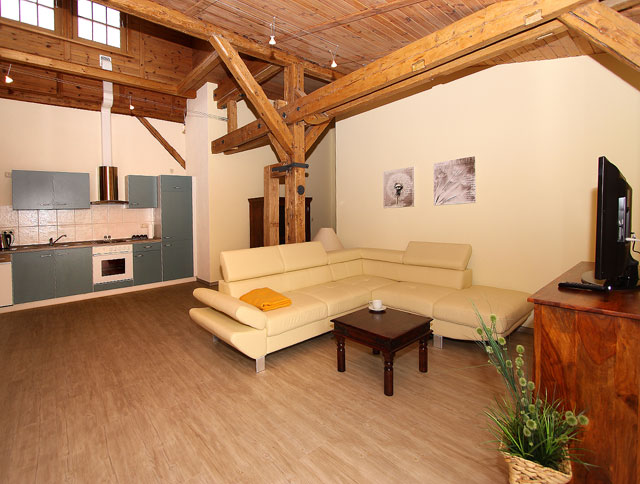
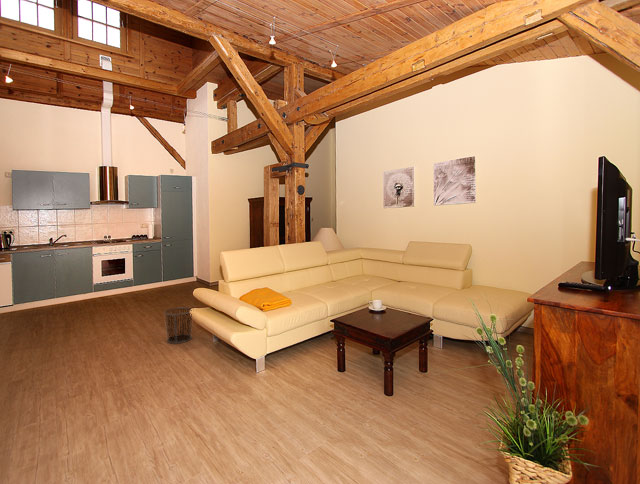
+ waste bin [163,306,193,344]
